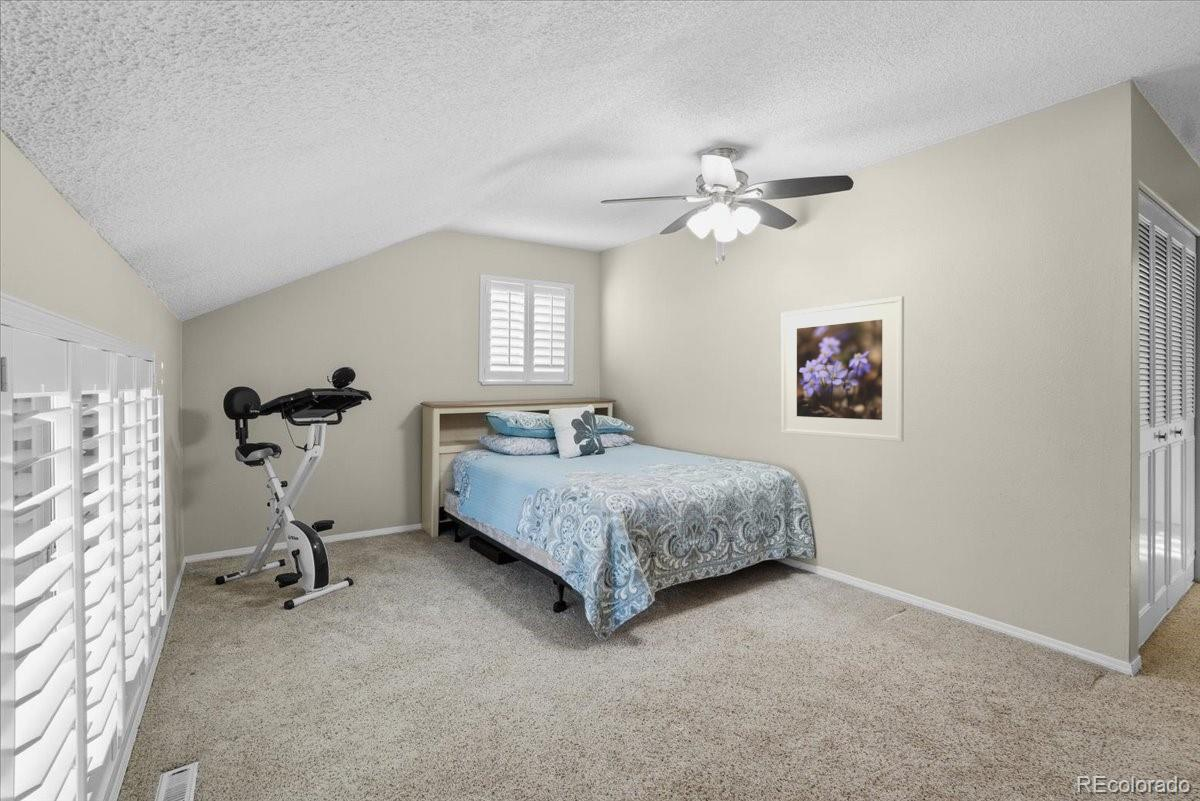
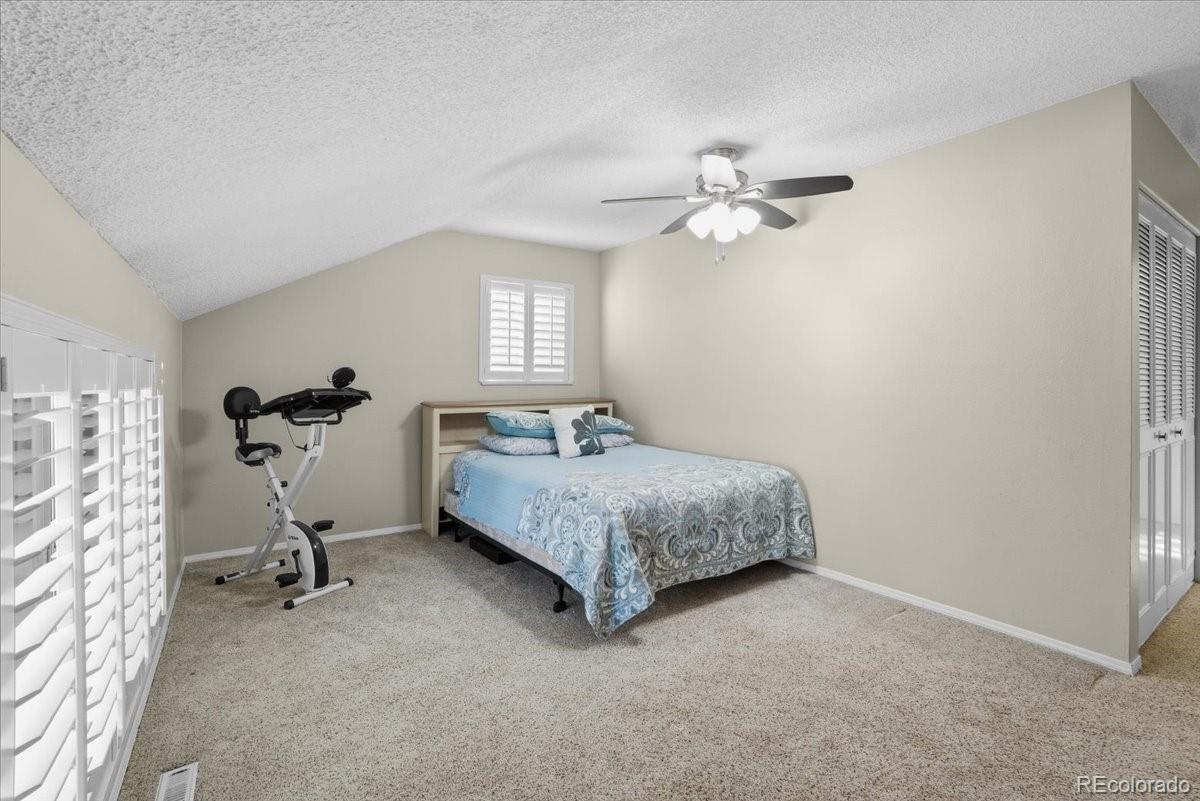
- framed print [781,295,905,443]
